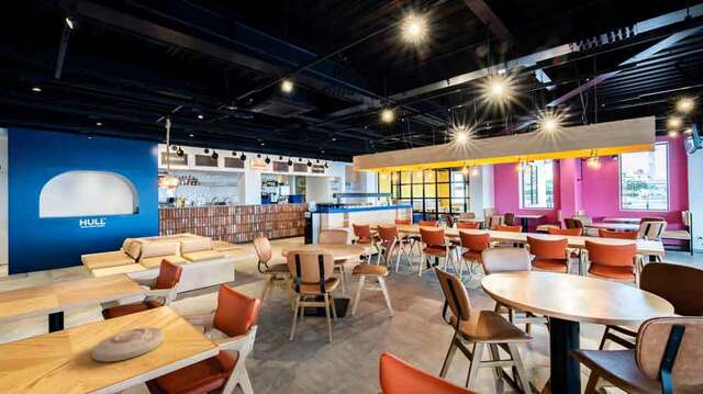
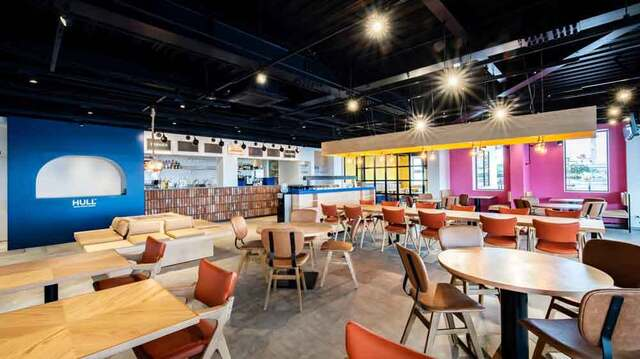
- plate [91,326,165,363]
